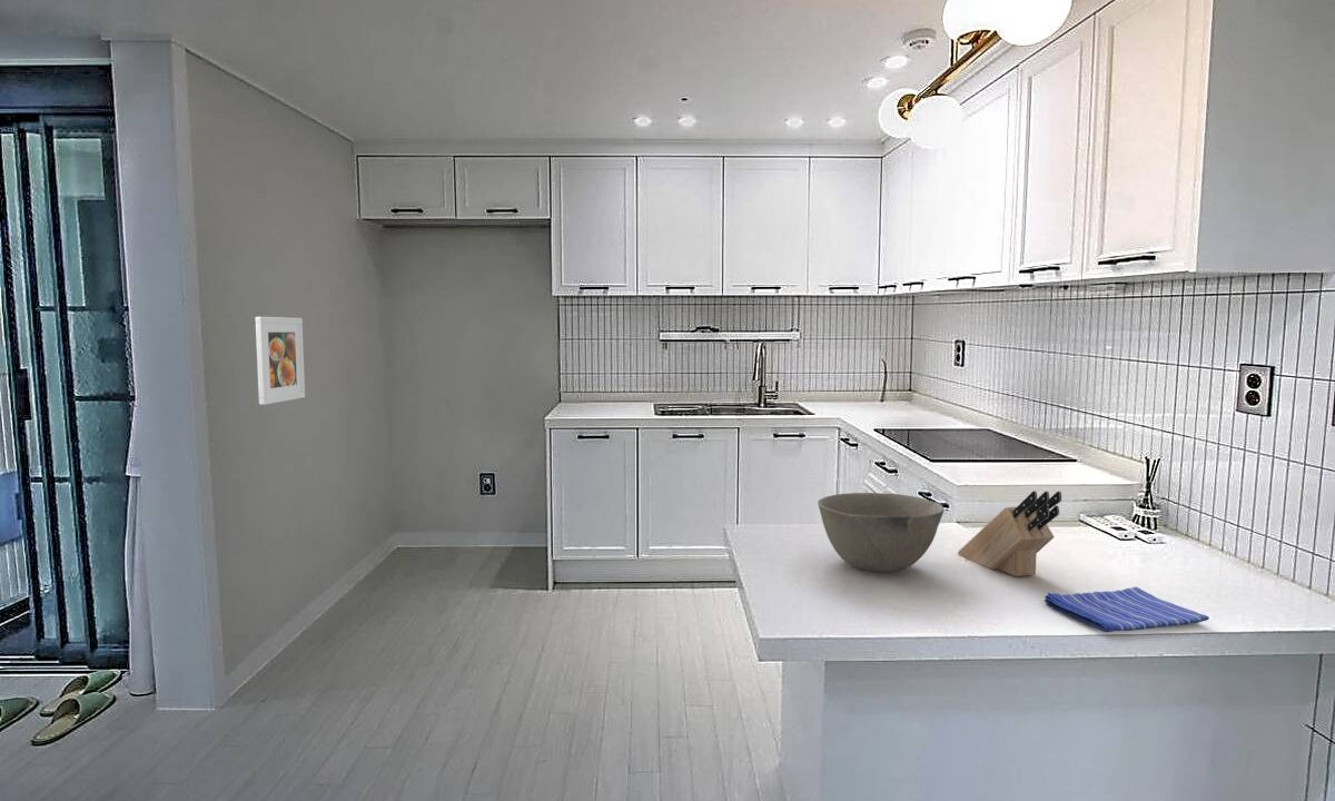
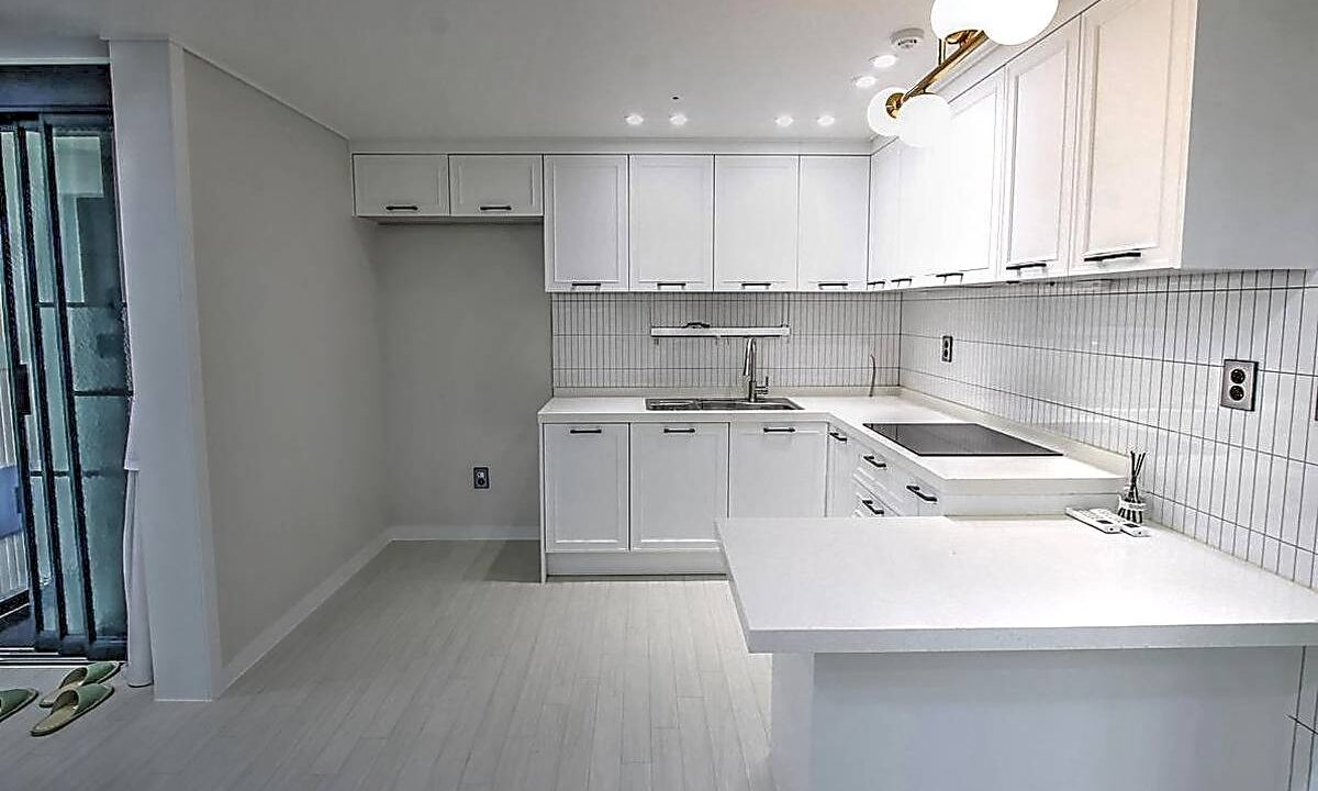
- bowl [817,492,945,573]
- dish towel [1044,586,1210,633]
- knife block [957,490,1062,577]
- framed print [255,316,306,406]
